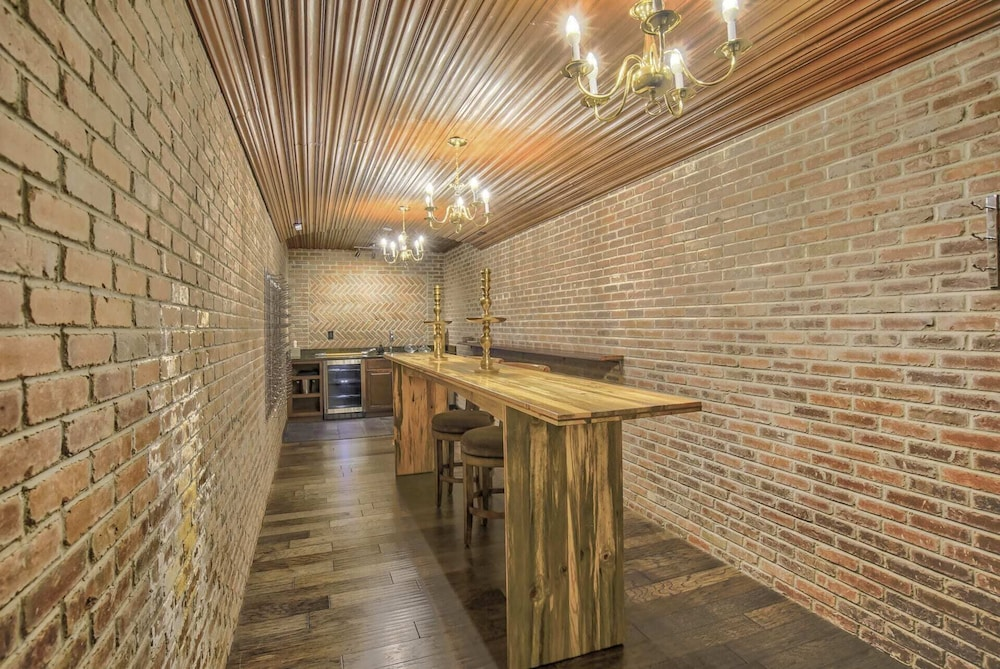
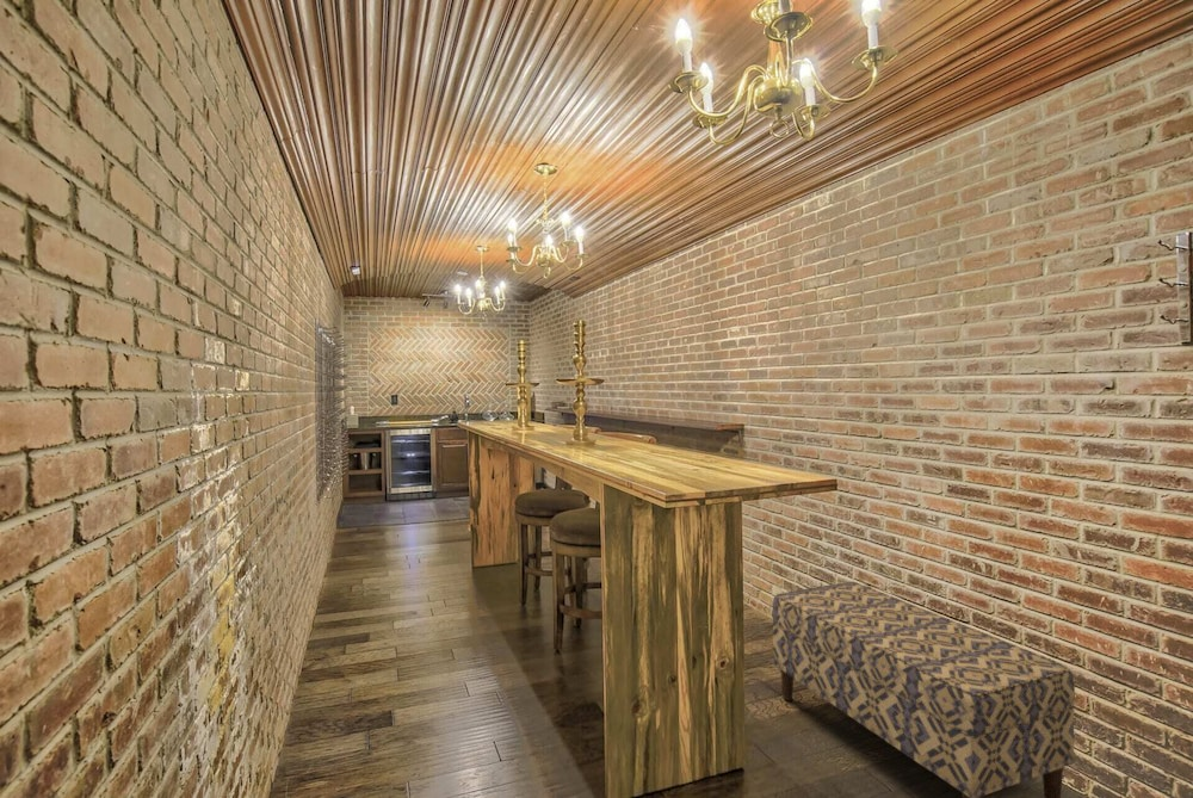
+ bench [771,581,1076,798]
